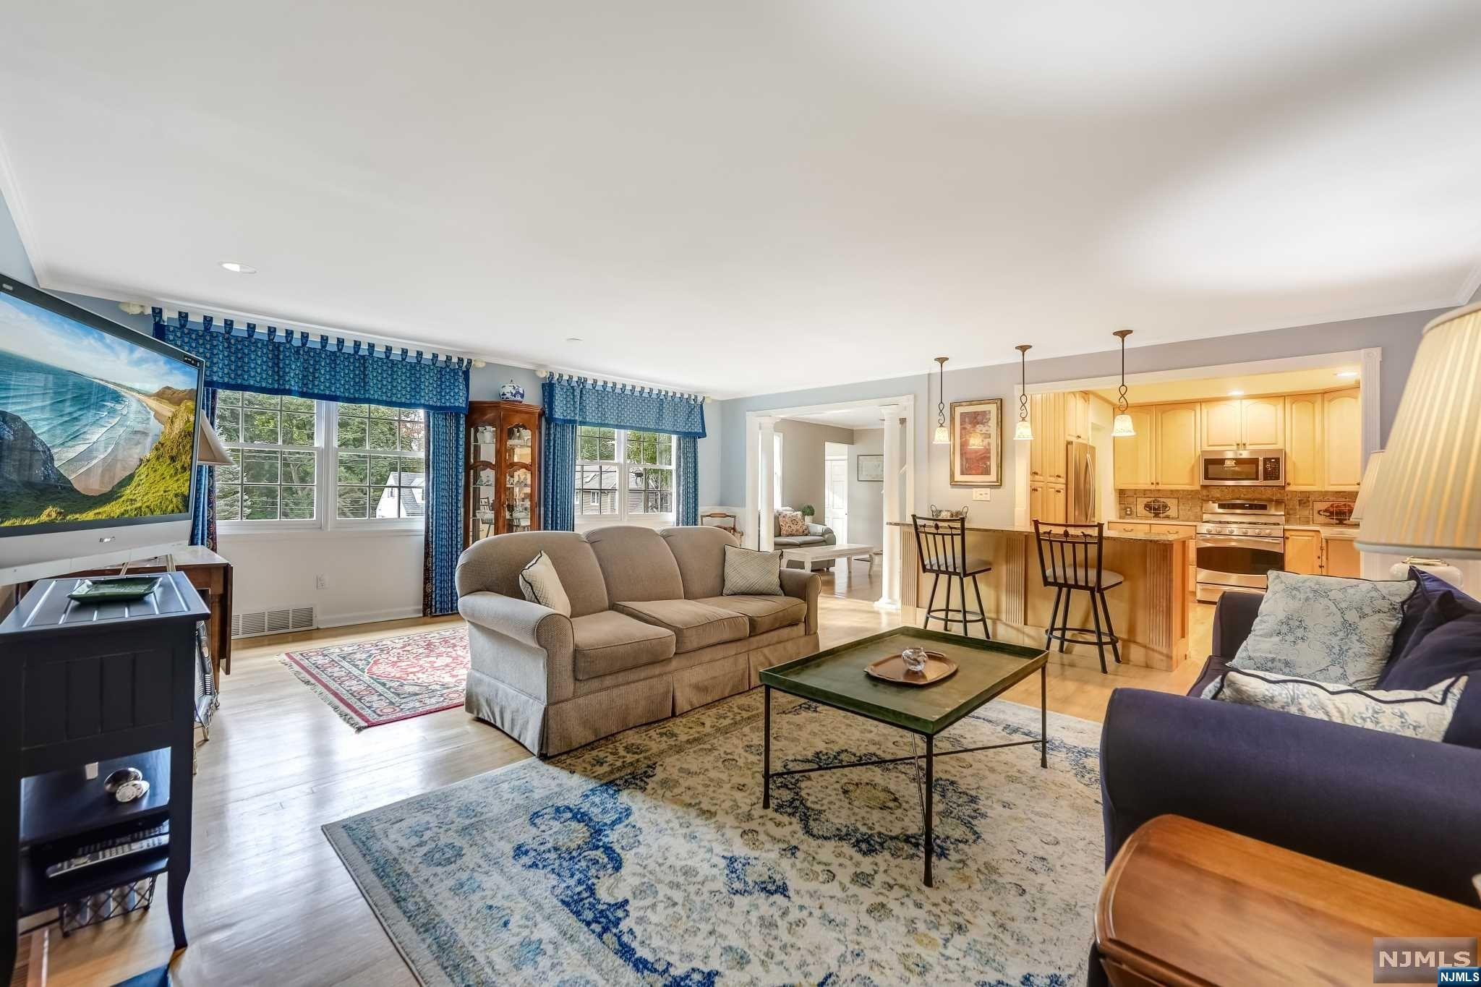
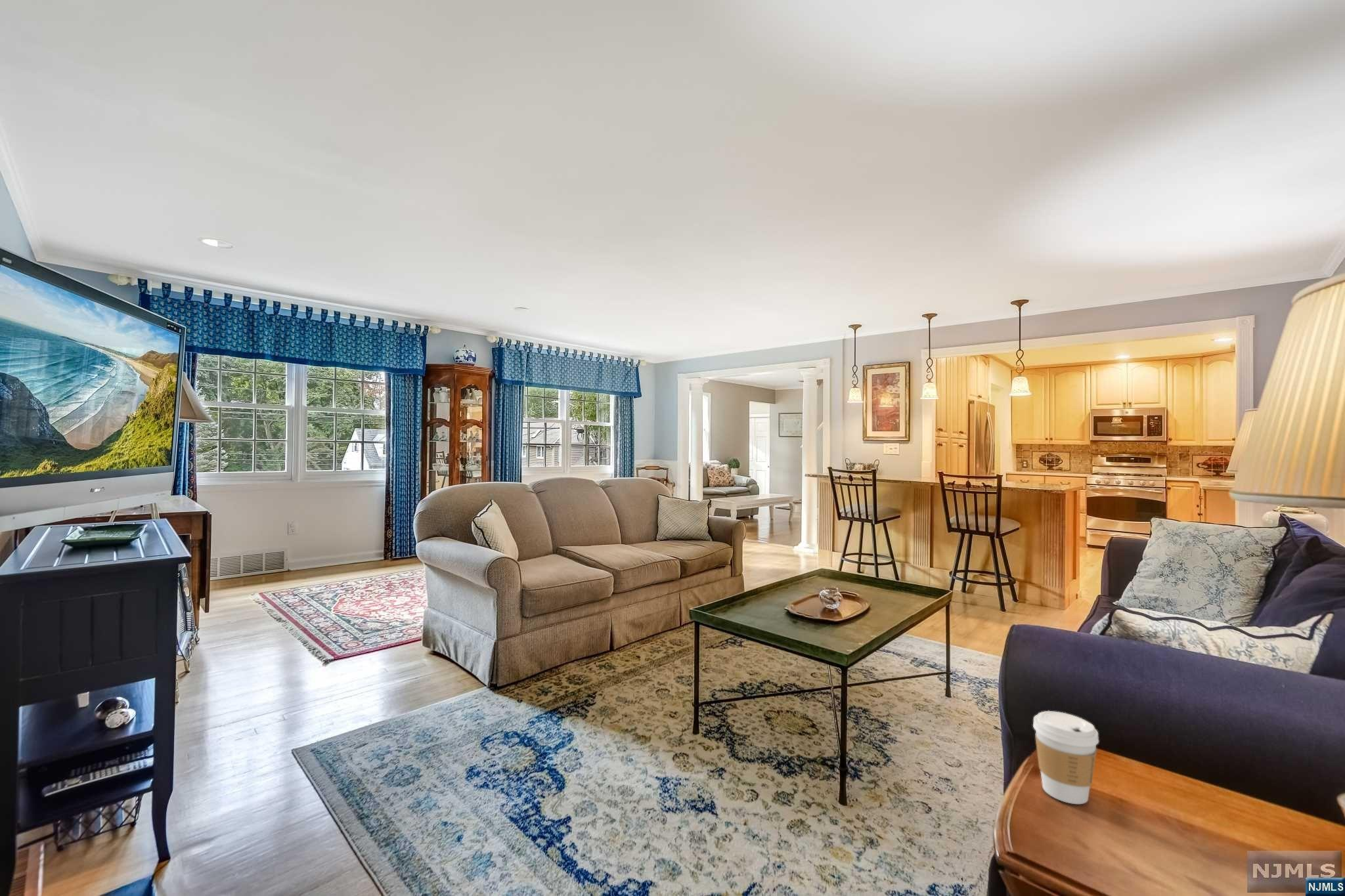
+ coffee cup [1032,710,1099,805]
